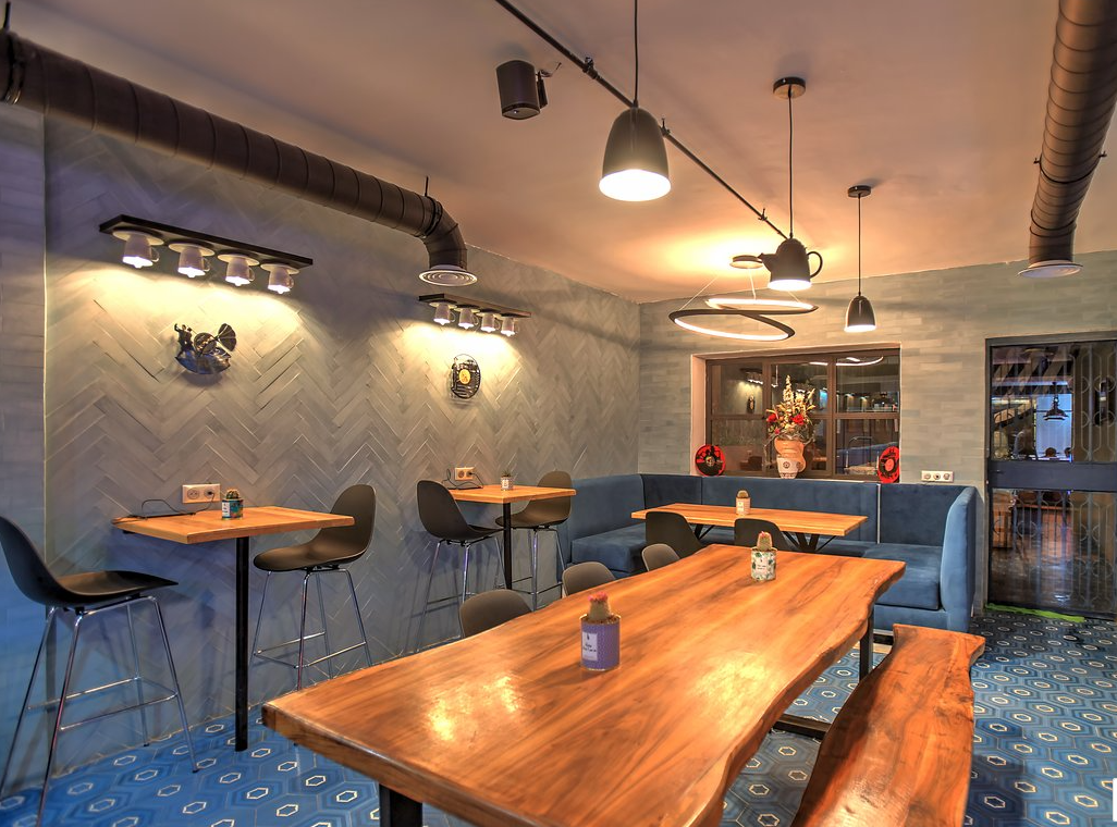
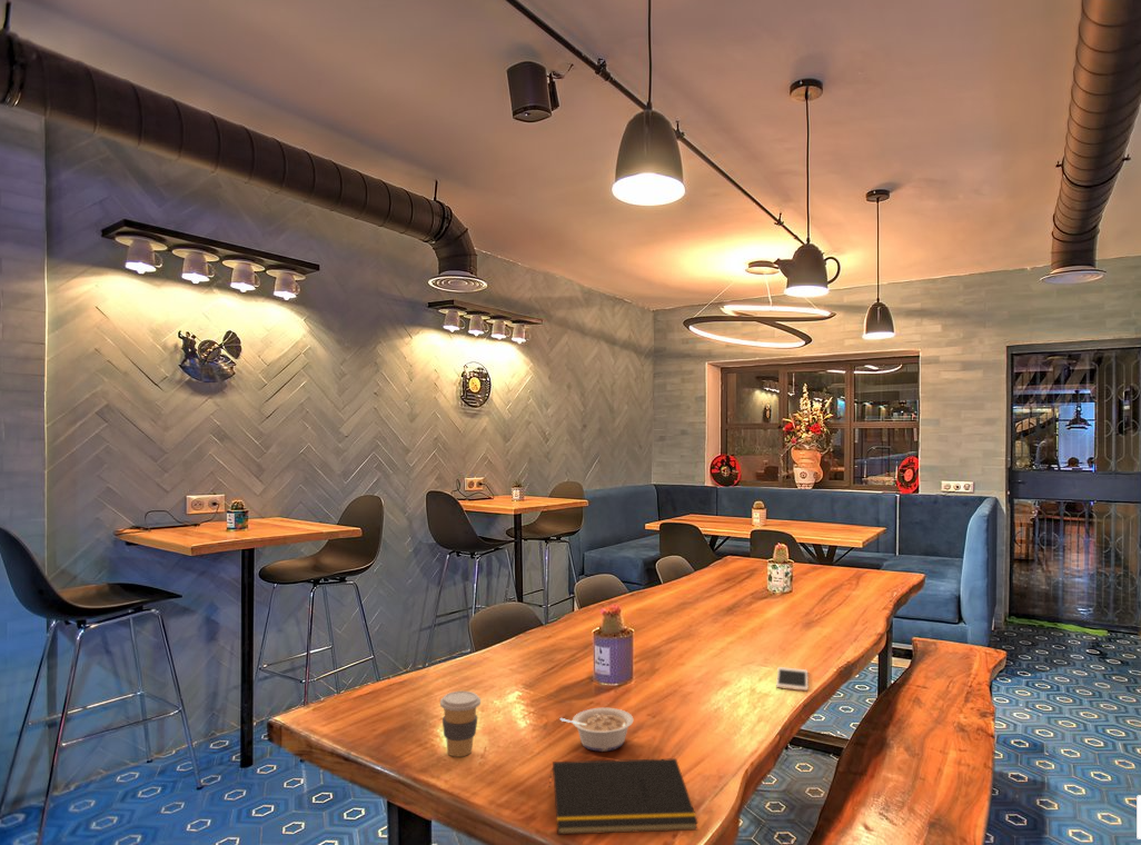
+ coffee cup [439,690,482,758]
+ notepad [548,757,700,836]
+ legume [558,707,634,753]
+ cell phone [775,666,808,693]
